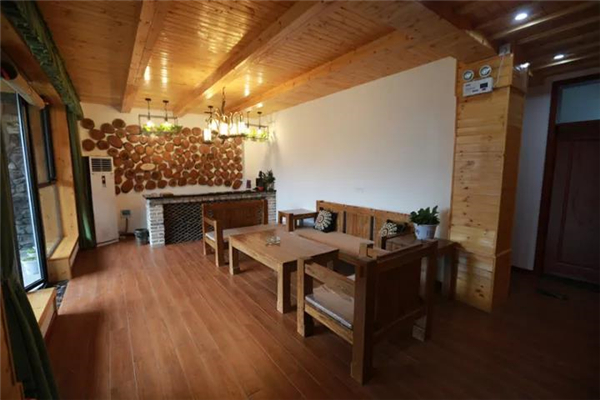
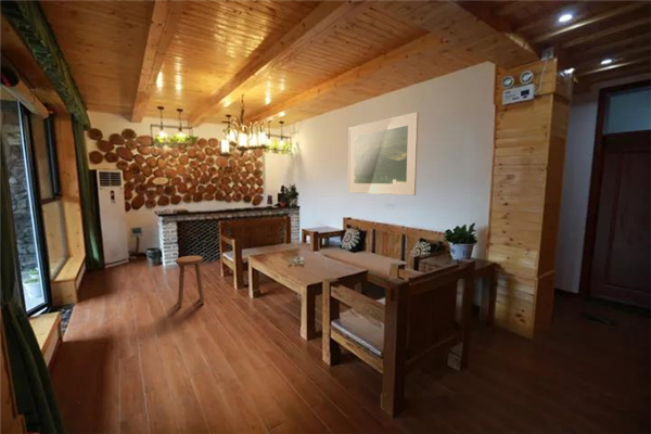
+ stool [175,255,205,308]
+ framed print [347,111,420,196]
